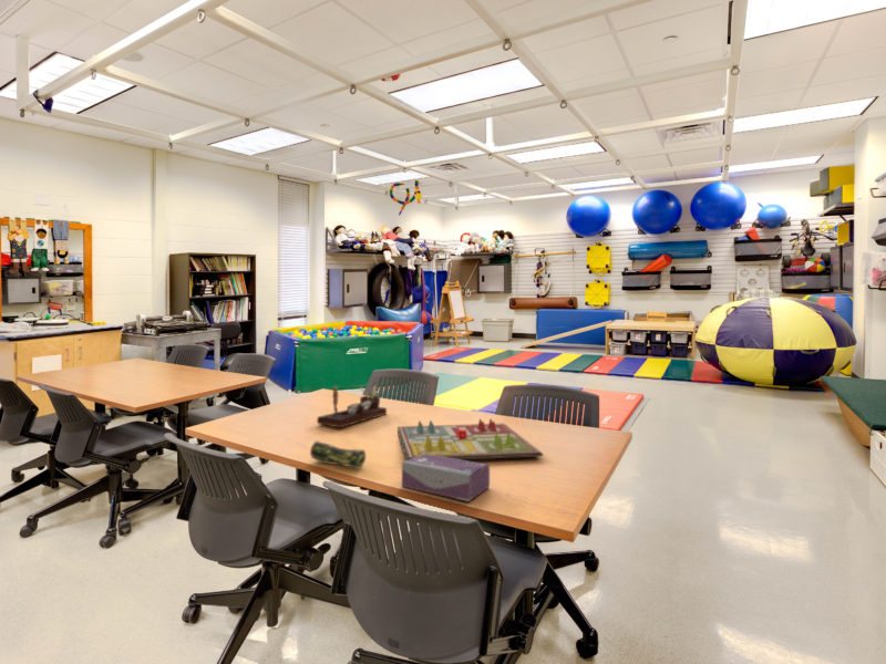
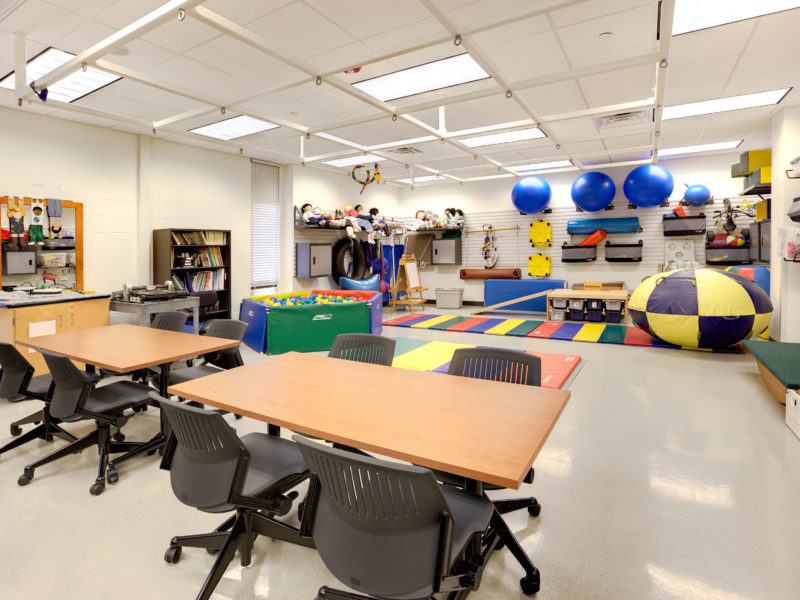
- desk organizer [316,384,388,428]
- gameboard [396,417,544,461]
- tissue box [401,454,491,502]
- pencil case [309,440,367,469]
